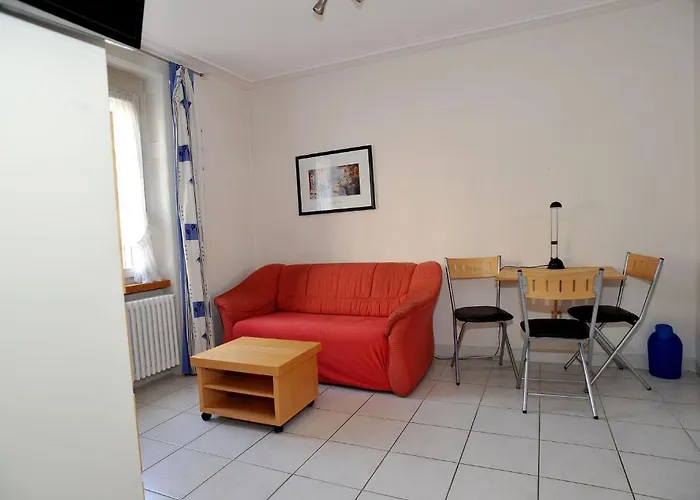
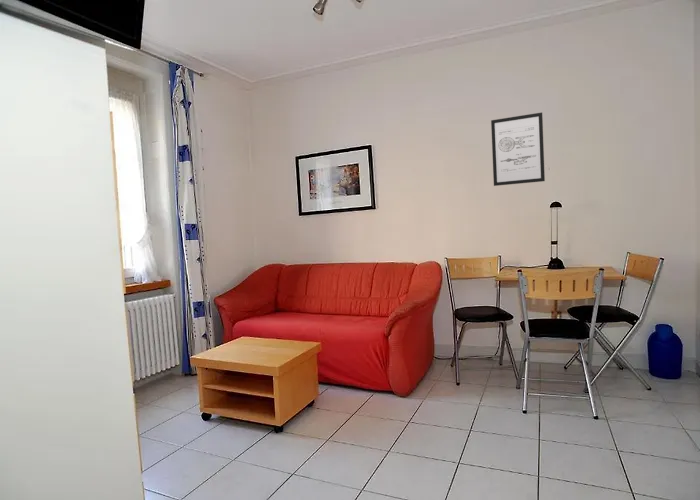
+ wall art [490,111,546,187]
